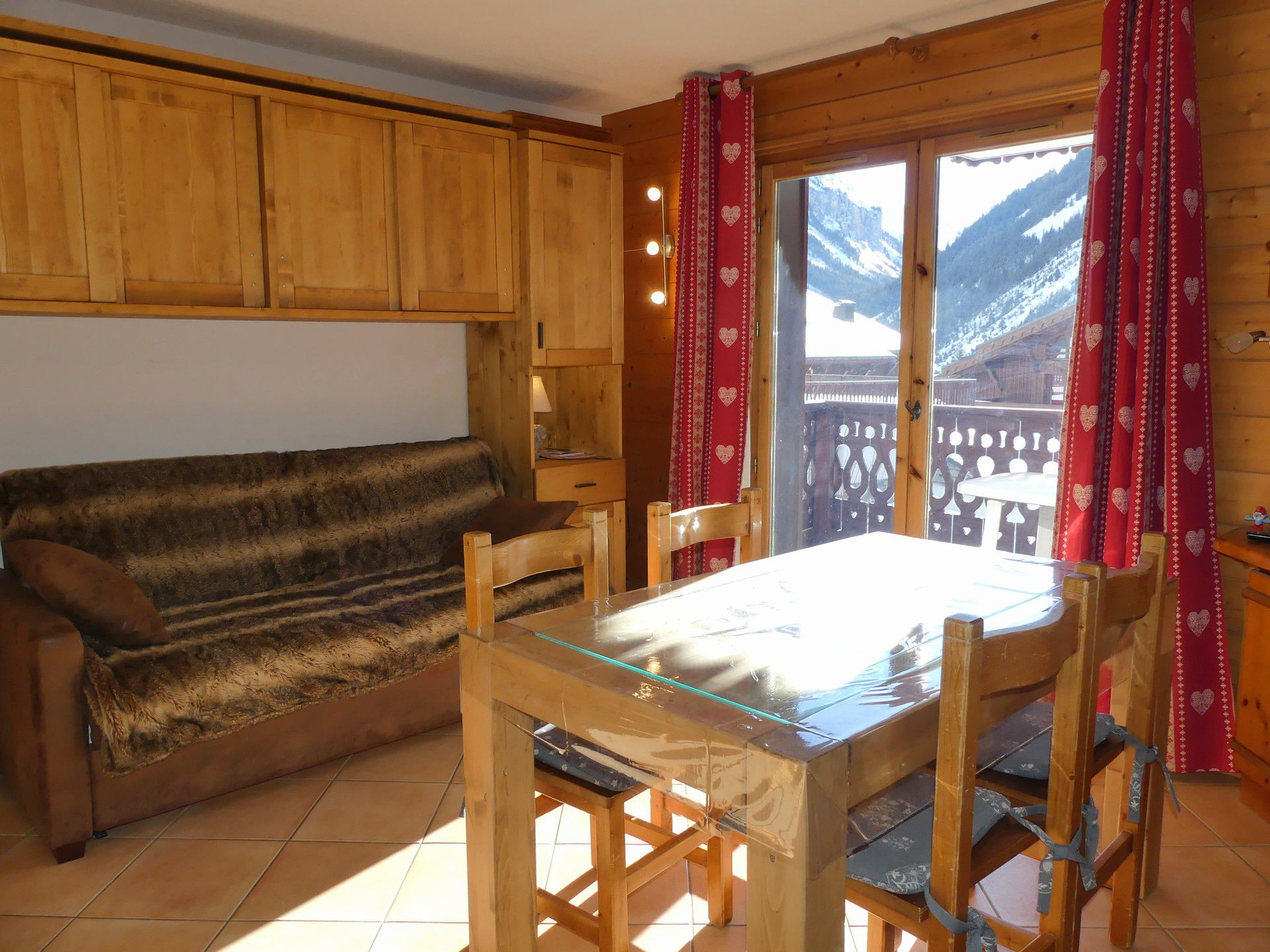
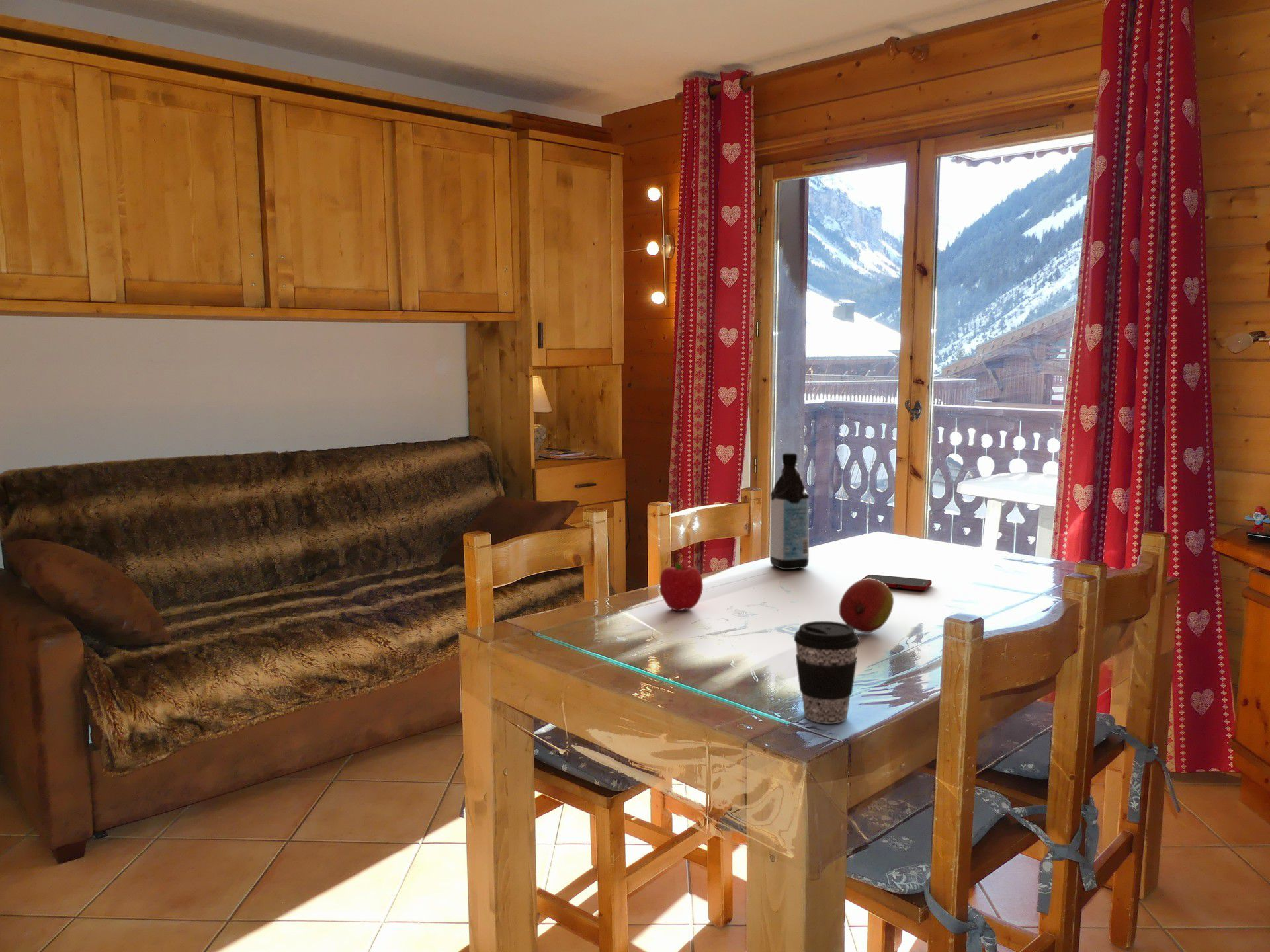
+ water bottle [769,452,810,570]
+ fruit [659,562,704,612]
+ fruit [839,578,894,633]
+ coffee cup [793,621,861,724]
+ cell phone [861,574,933,591]
